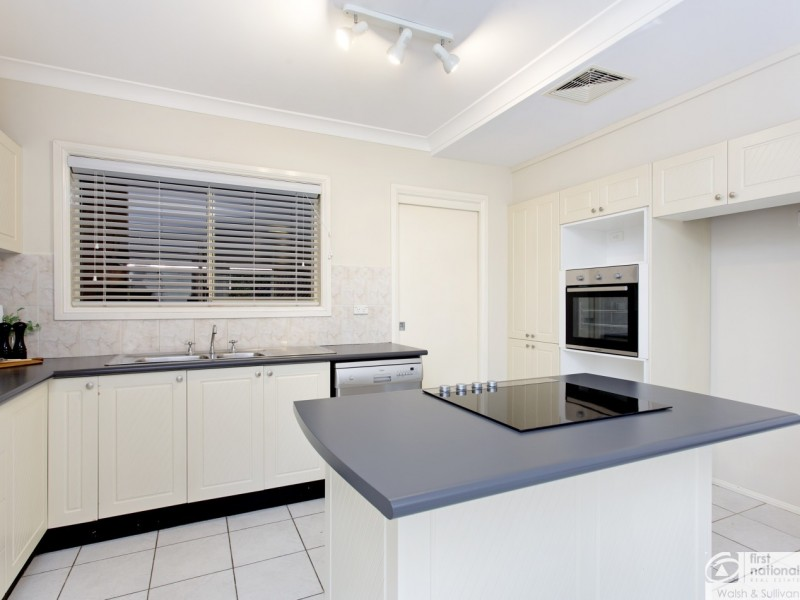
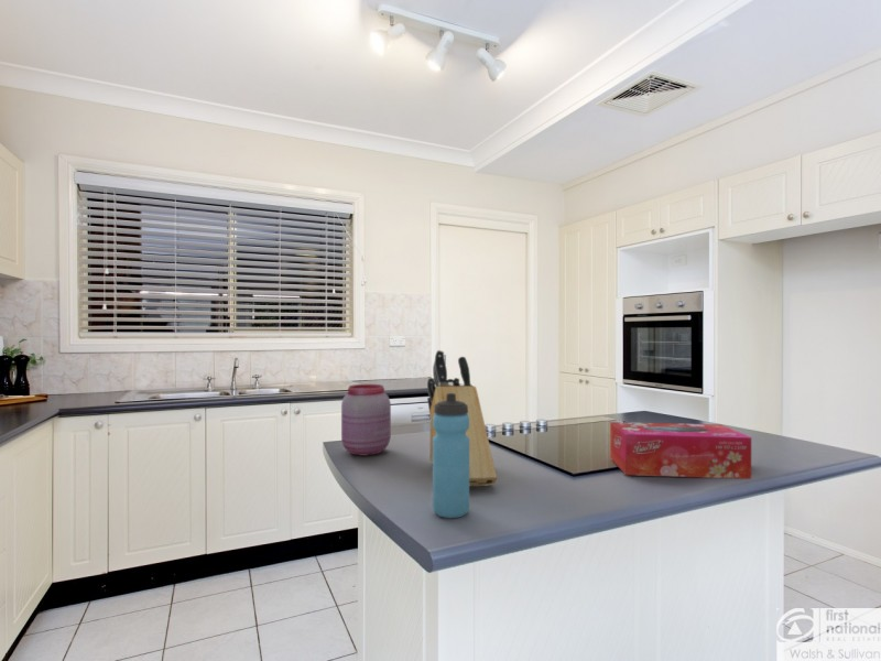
+ water bottle [432,393,470,519]
+ knife block [426,349,498,487]
+ tissue box [609,421,752,480]
+ jar [340,383,392,456]
